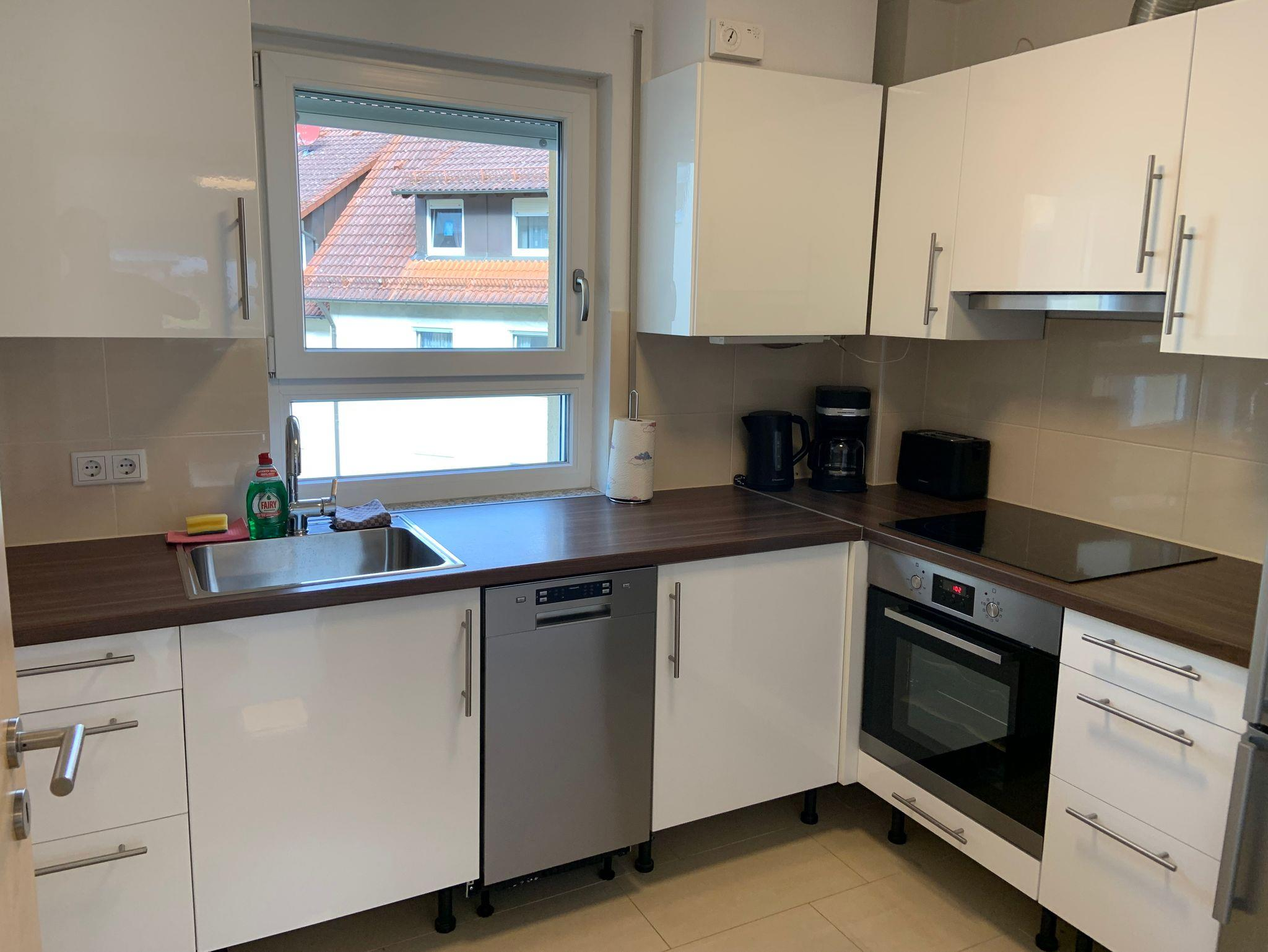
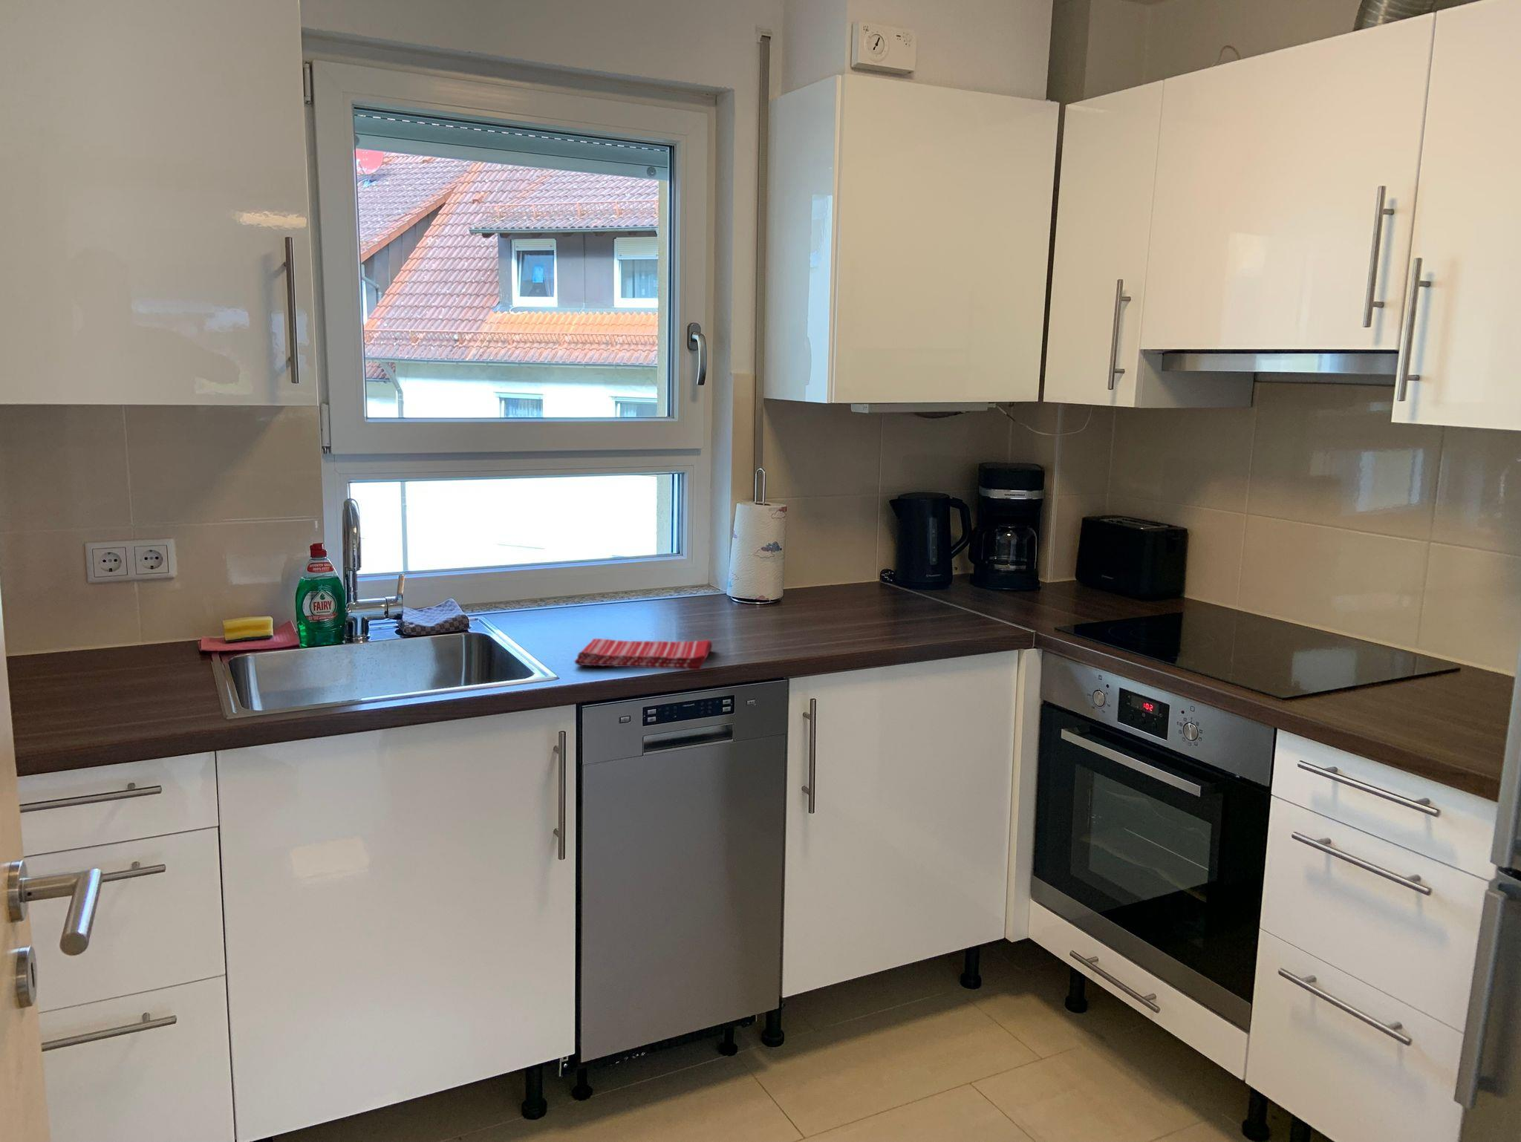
+ dish towel [573,638,713,671]
